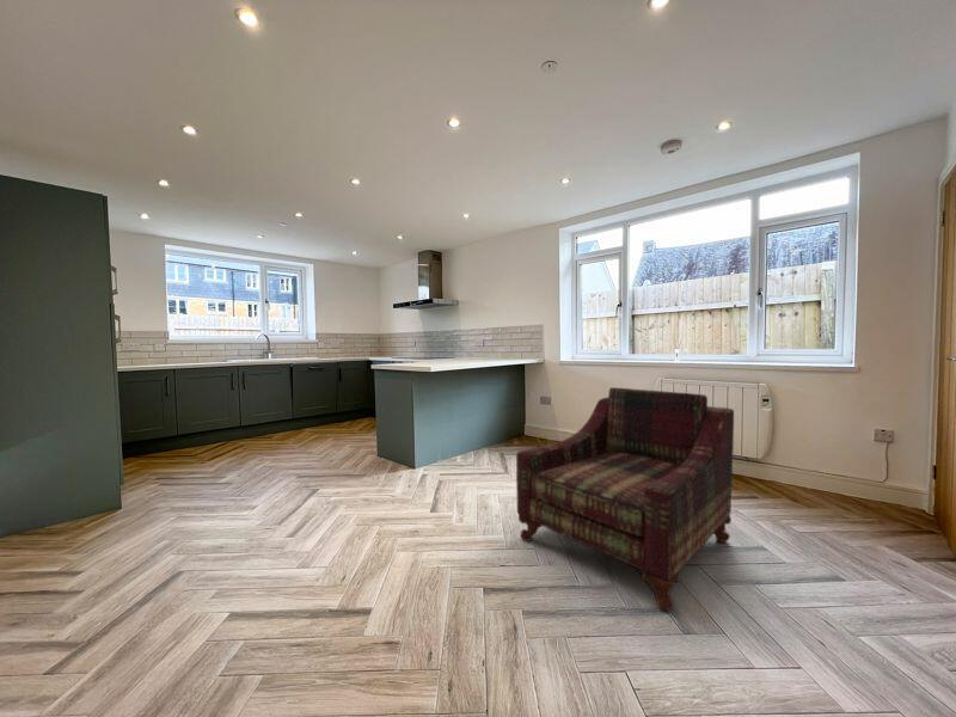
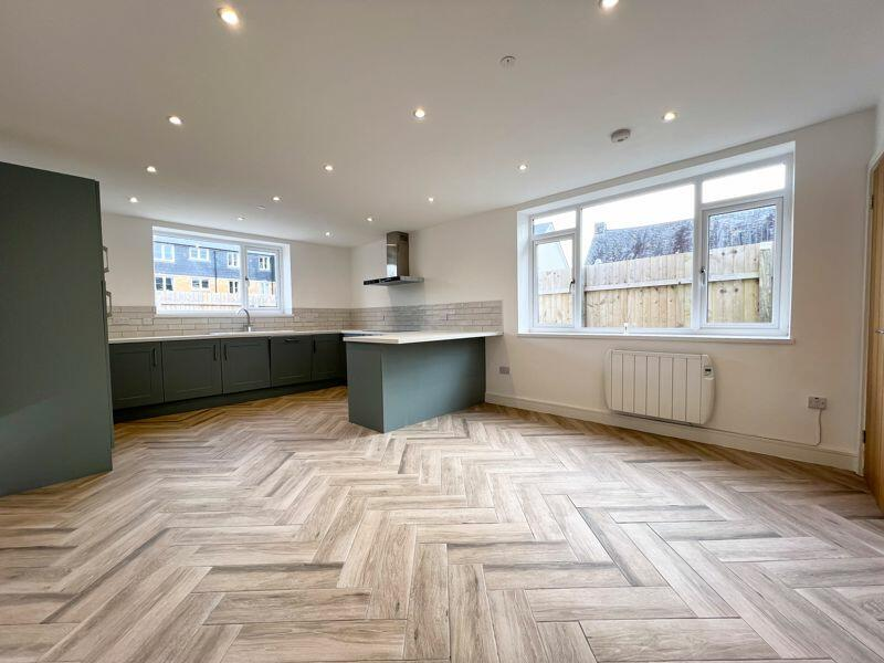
- armchair [515,386,735,612]
